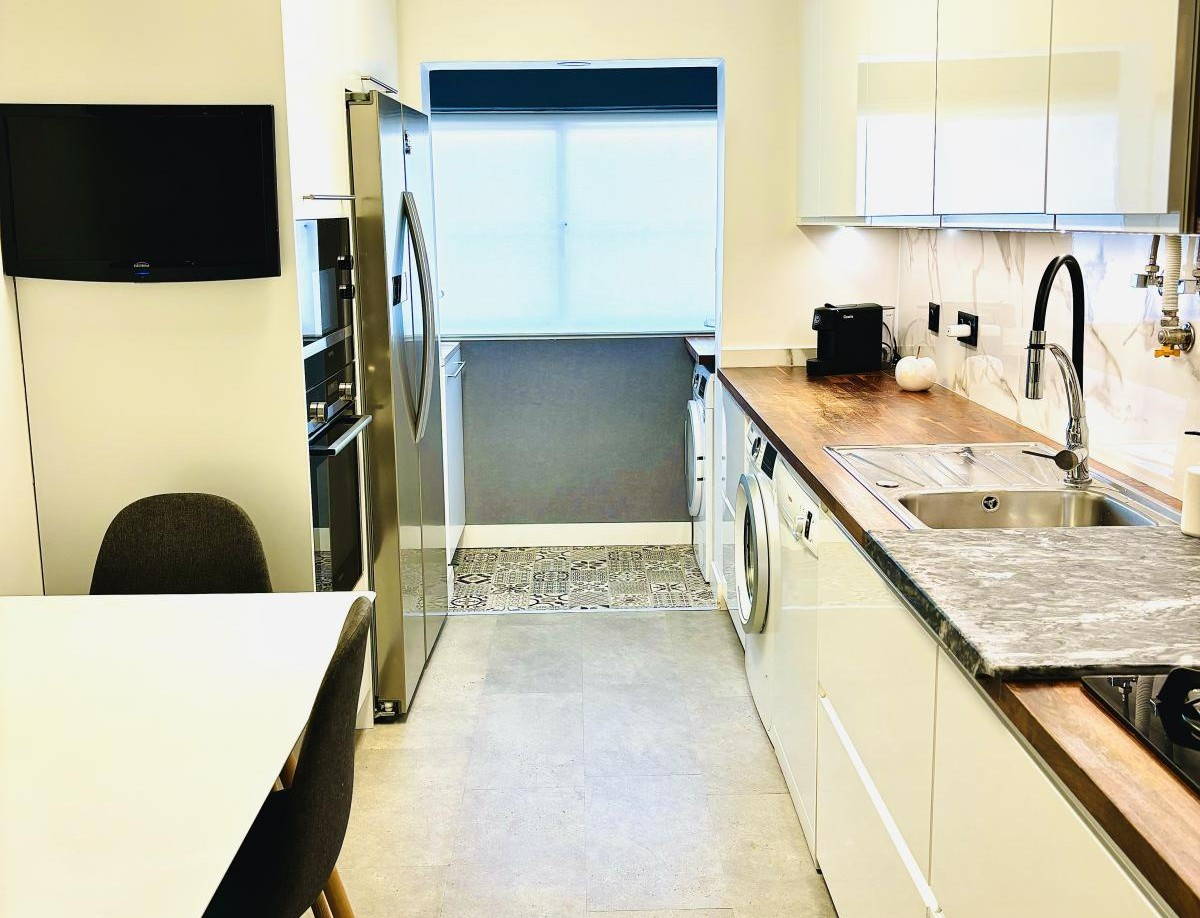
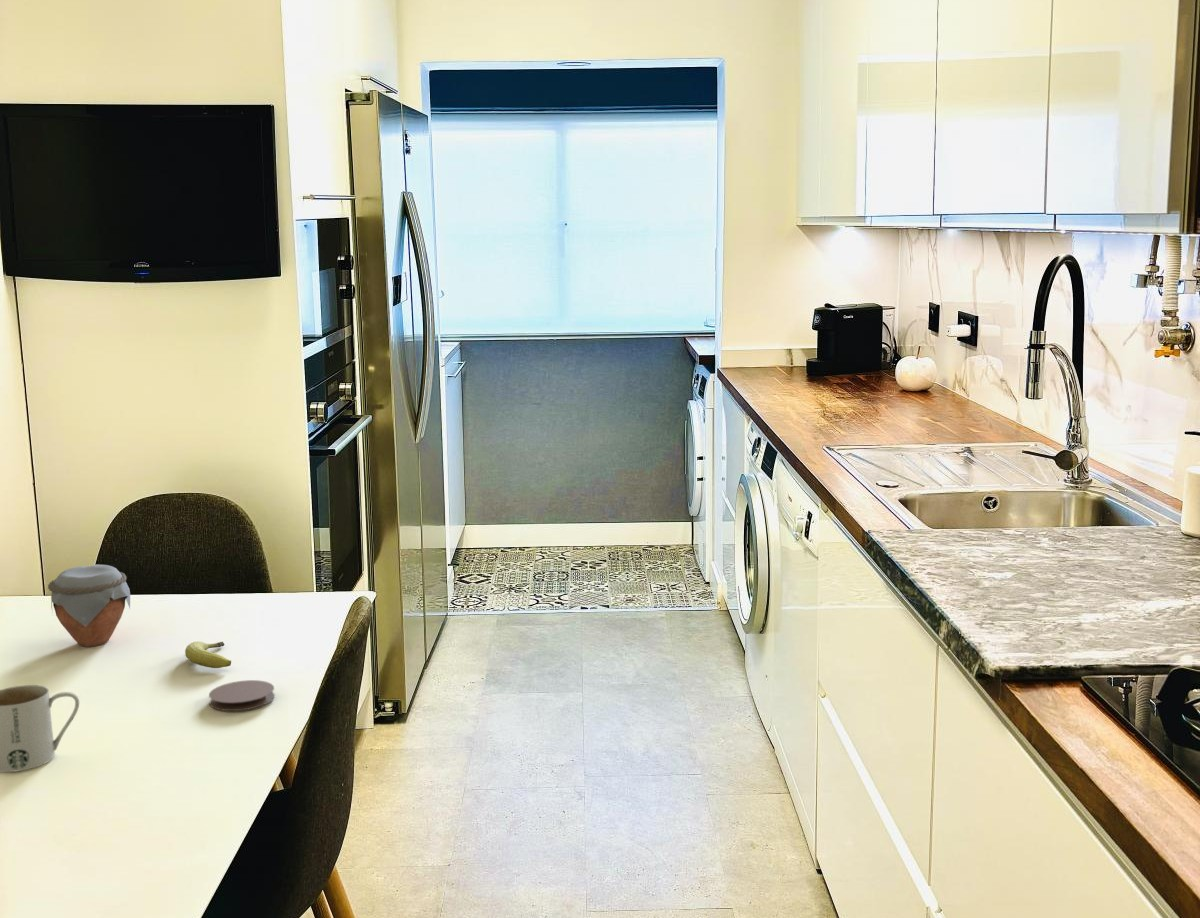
+ fruit [184,640,232,669]
+ mug [0,684,80,773]
+ coaster [208,679,276,712]
+ jar [47,564,131,647]
